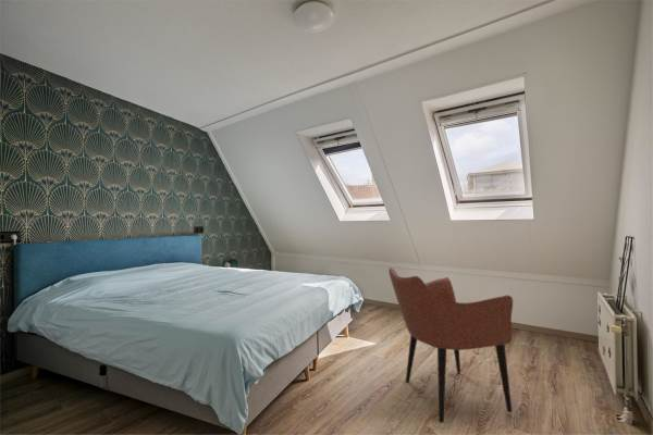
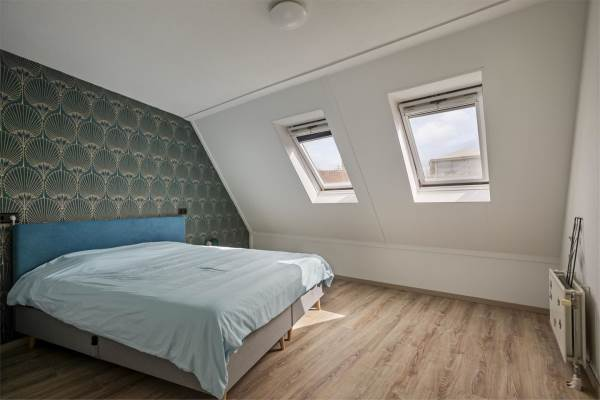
- armchair [387,266,514,424]
